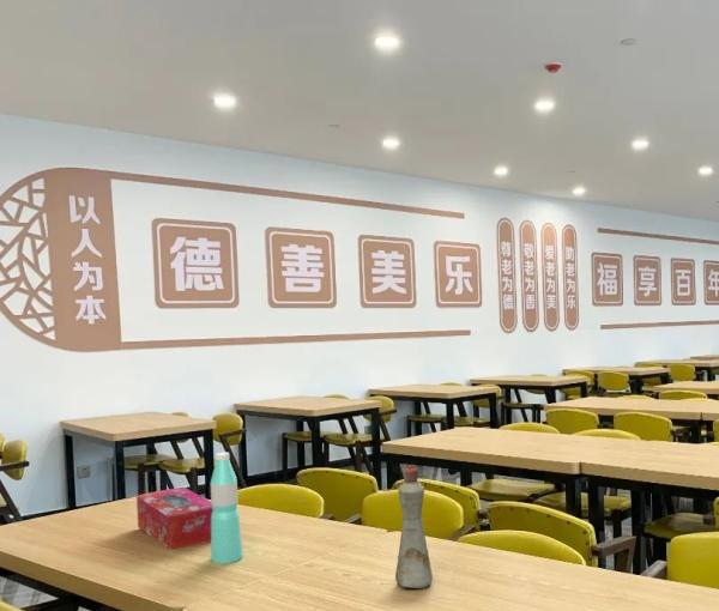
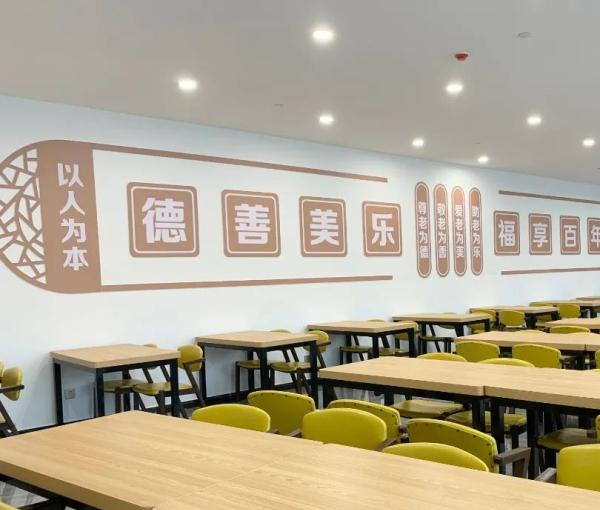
- tissue box [135,485,213,551]
- bottle [394,464,434,589]
- water bottle [210,452,243,564]
